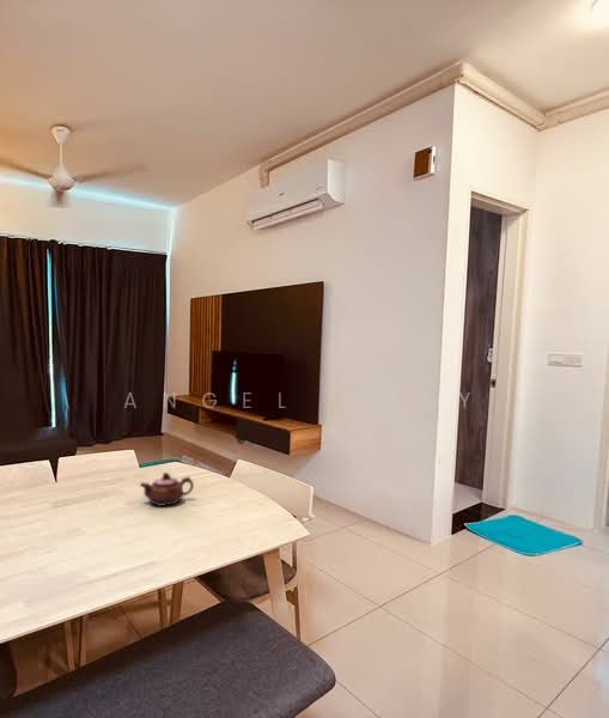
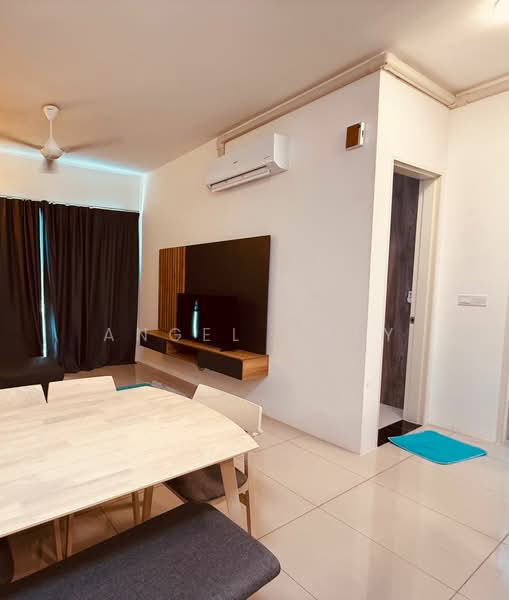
- teapot [139,471,195,507]
